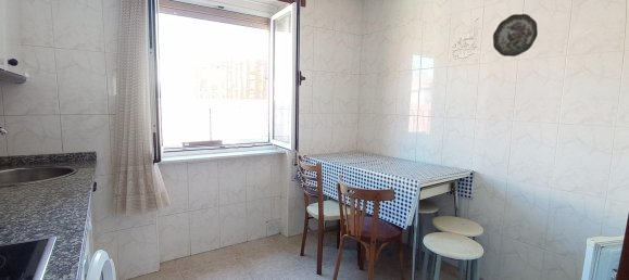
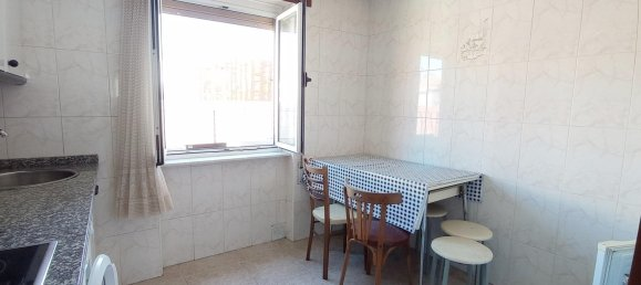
- decorative plate [492,13,539,58]
